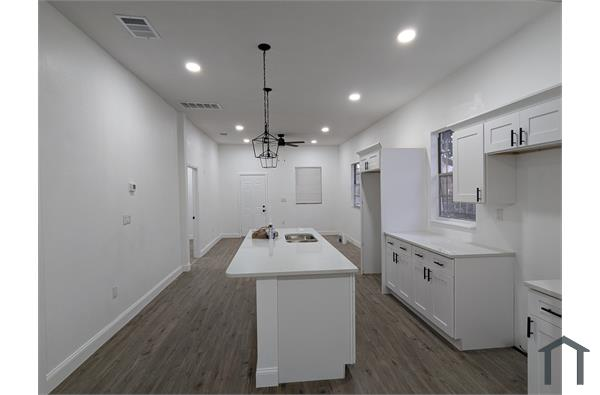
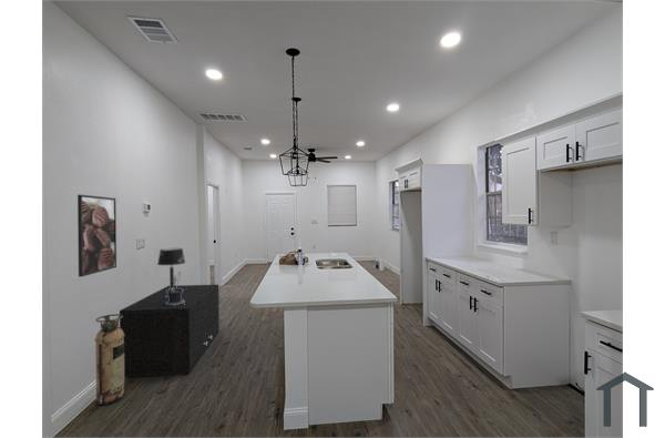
+ potted plant [165,272,185,306]
+ storage cabinet [119,284,221,378]
+ table lamp [156,247,186,297]
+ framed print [76,194,117,278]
+ fire extinguisher [93,313,125,406]
